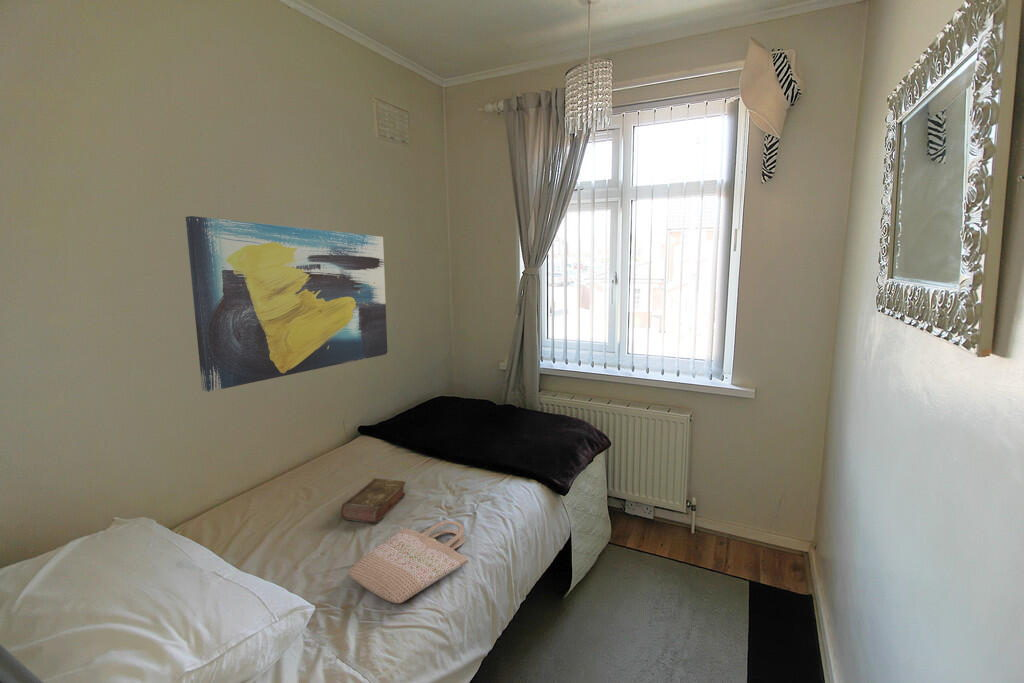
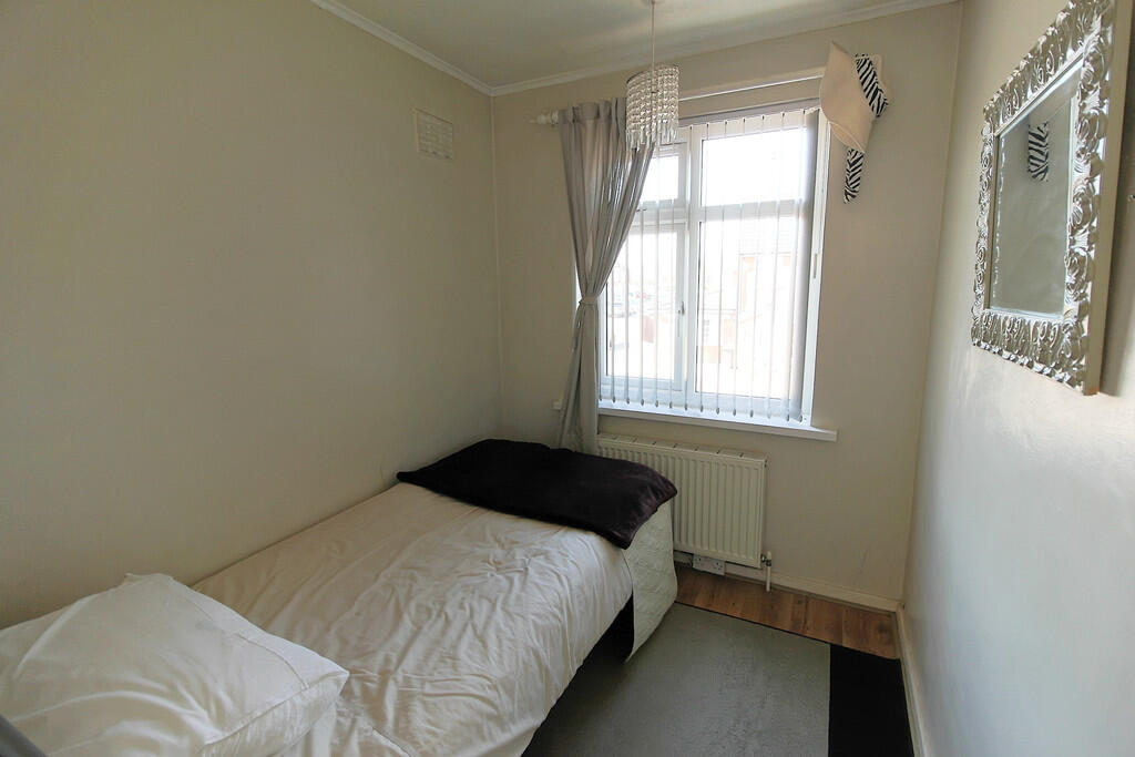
- wall art [185,215,389,393]
- shopping bag [348,520,471,604]
- book [340,477,407,524]
